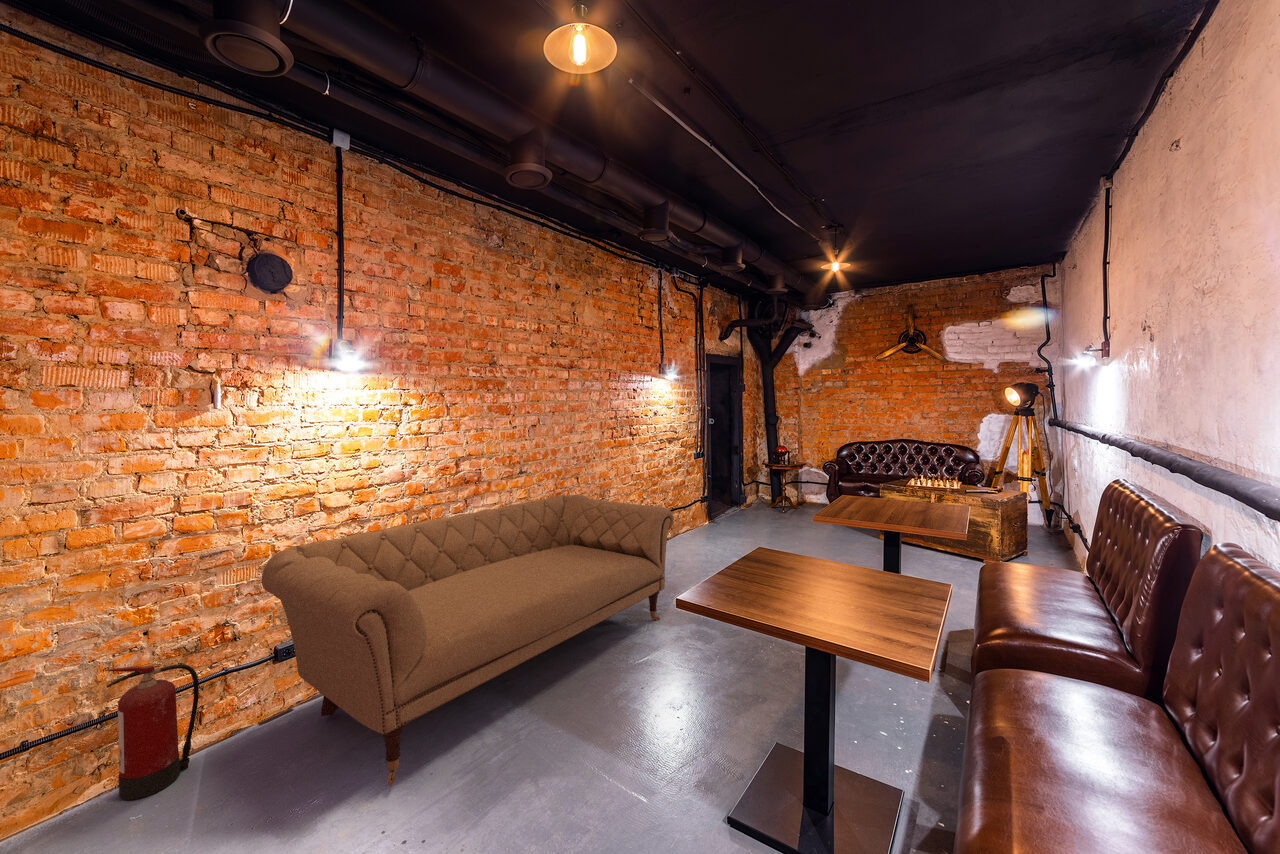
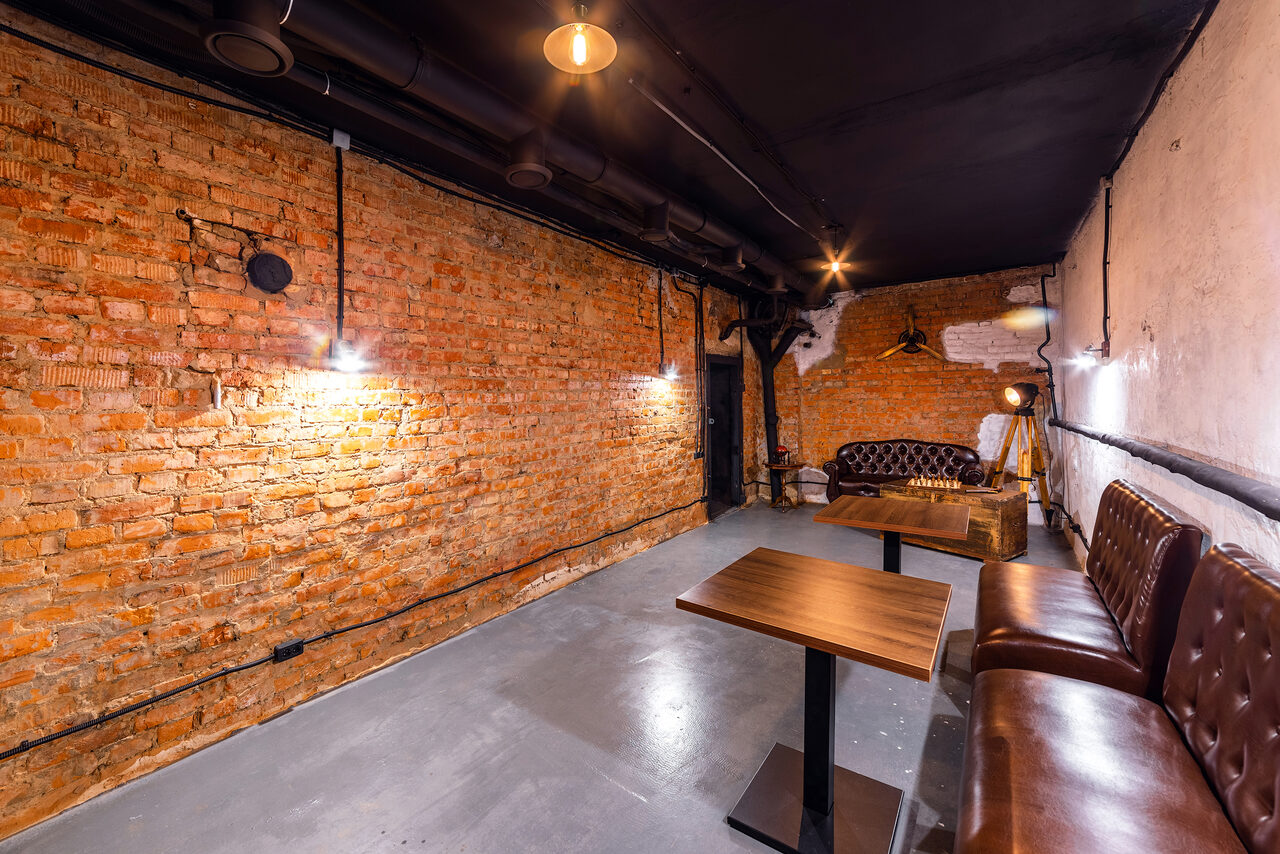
- fire extinguisher [106,663,200,801]
- chesterfield sofa [261,494,675,787]
